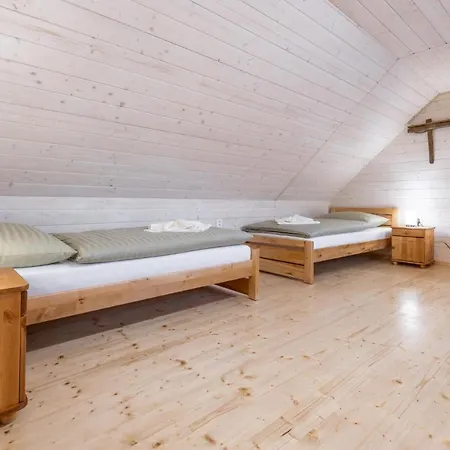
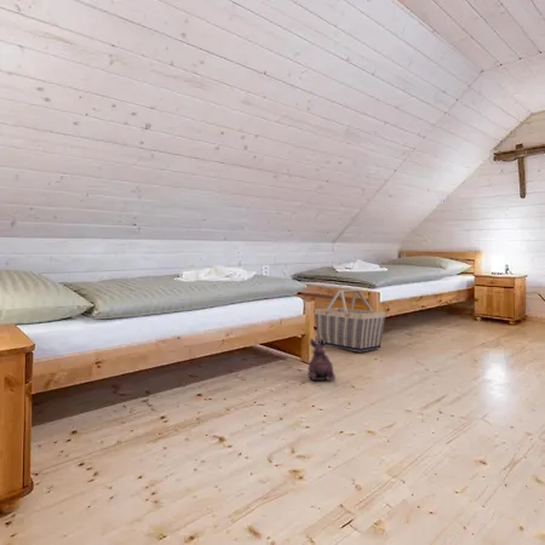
+ plush toy [306,338,337,382]
+ basket [314,288,386,352]
